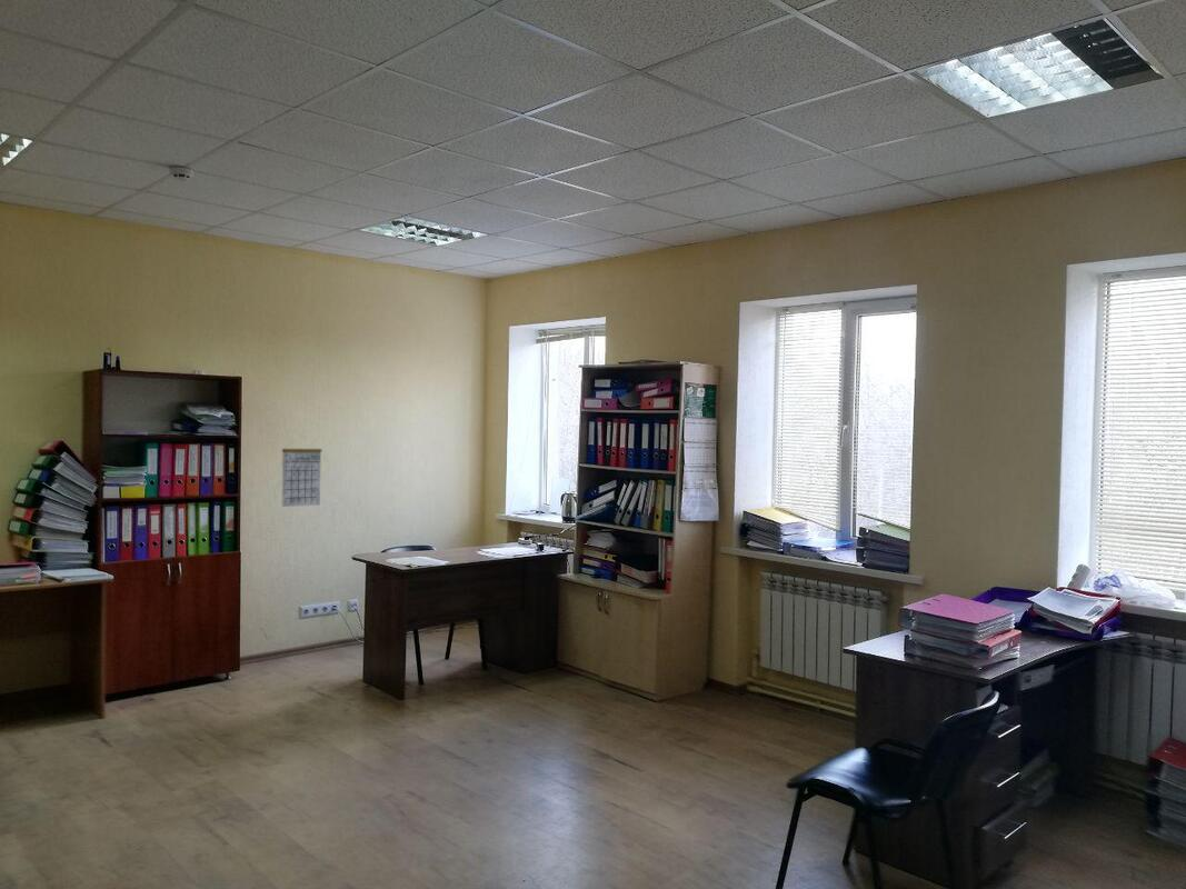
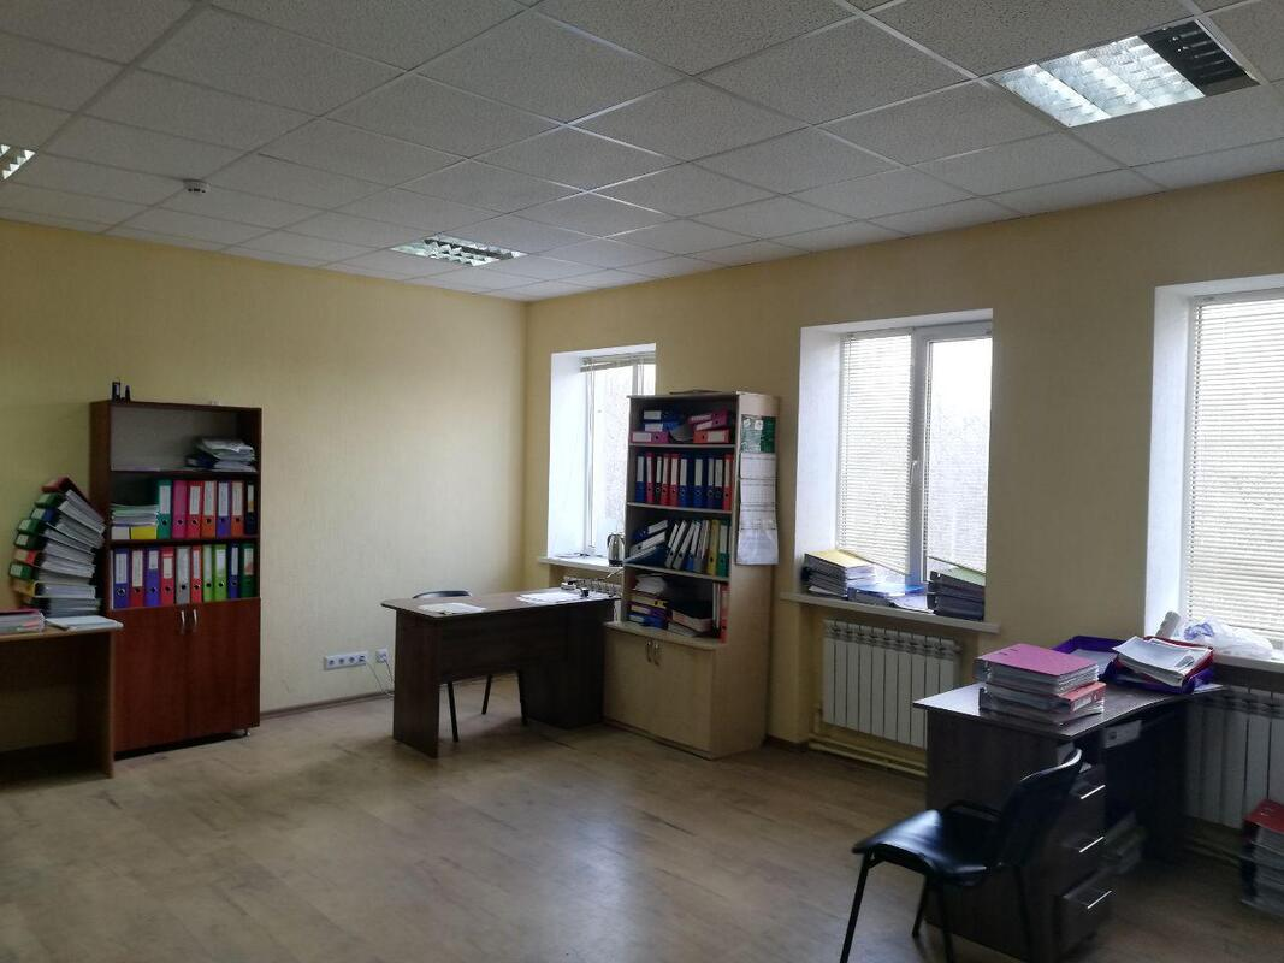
- calendar [281,434,322,508]
